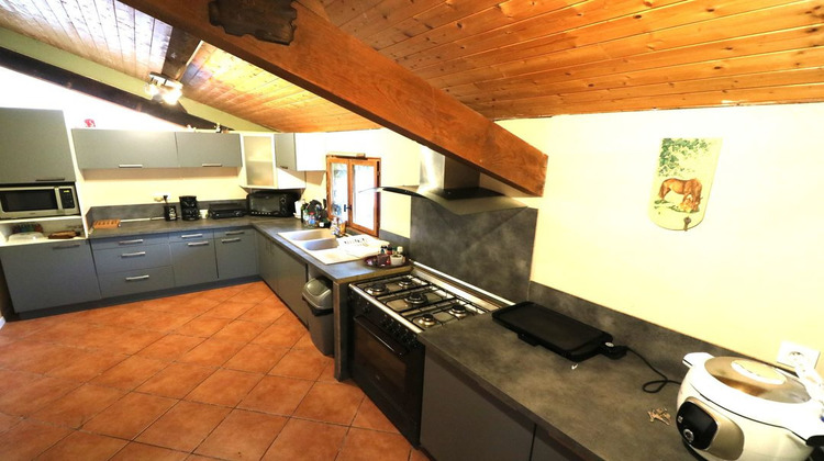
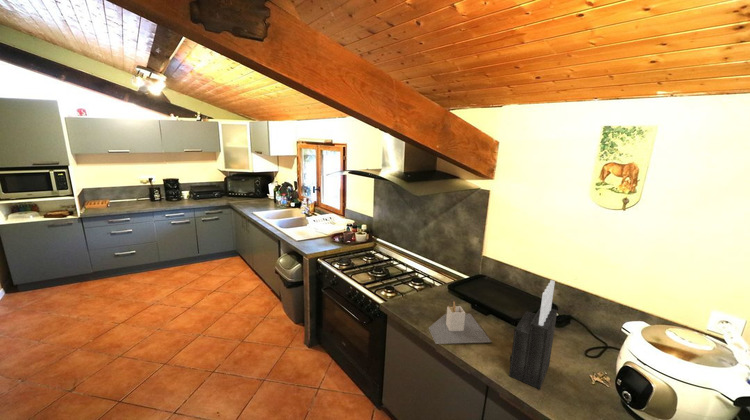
+ knife block [508,279,558,391]
+ utensil holder [428,302,492,345]
